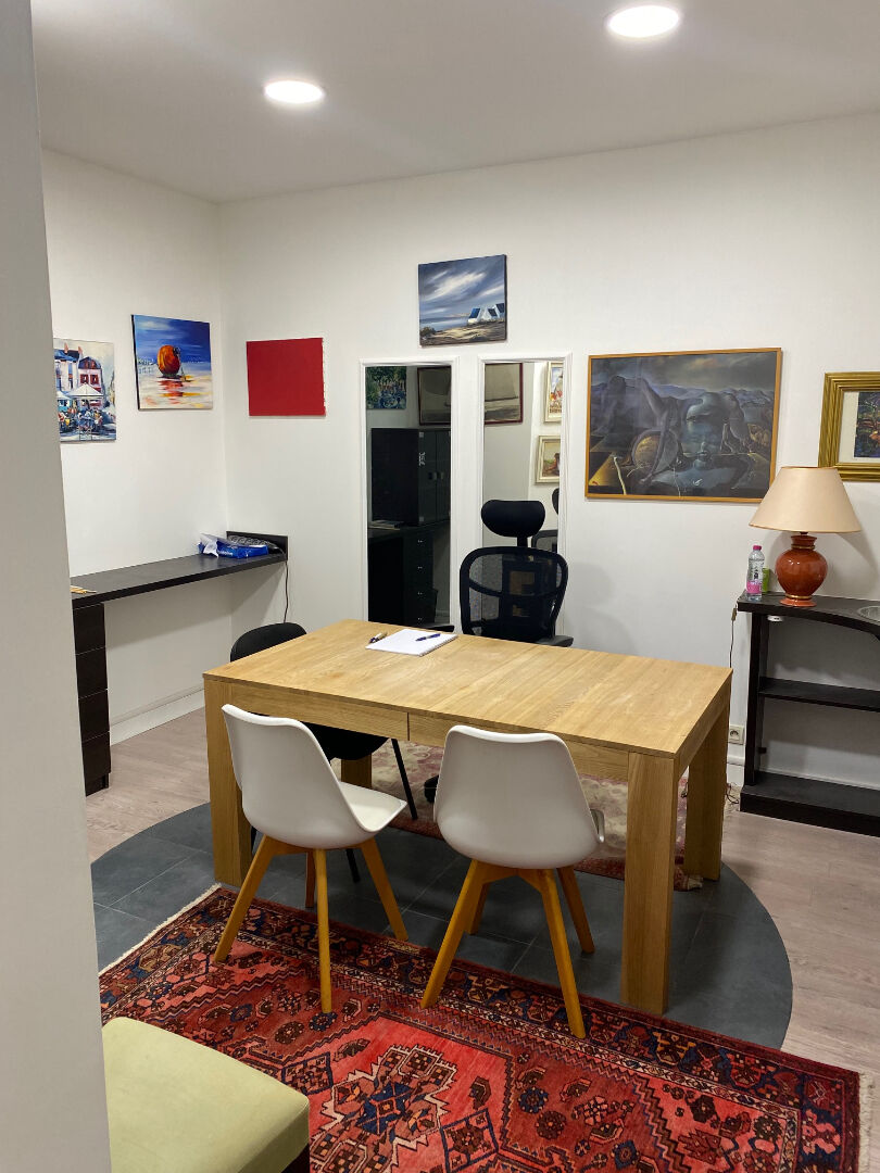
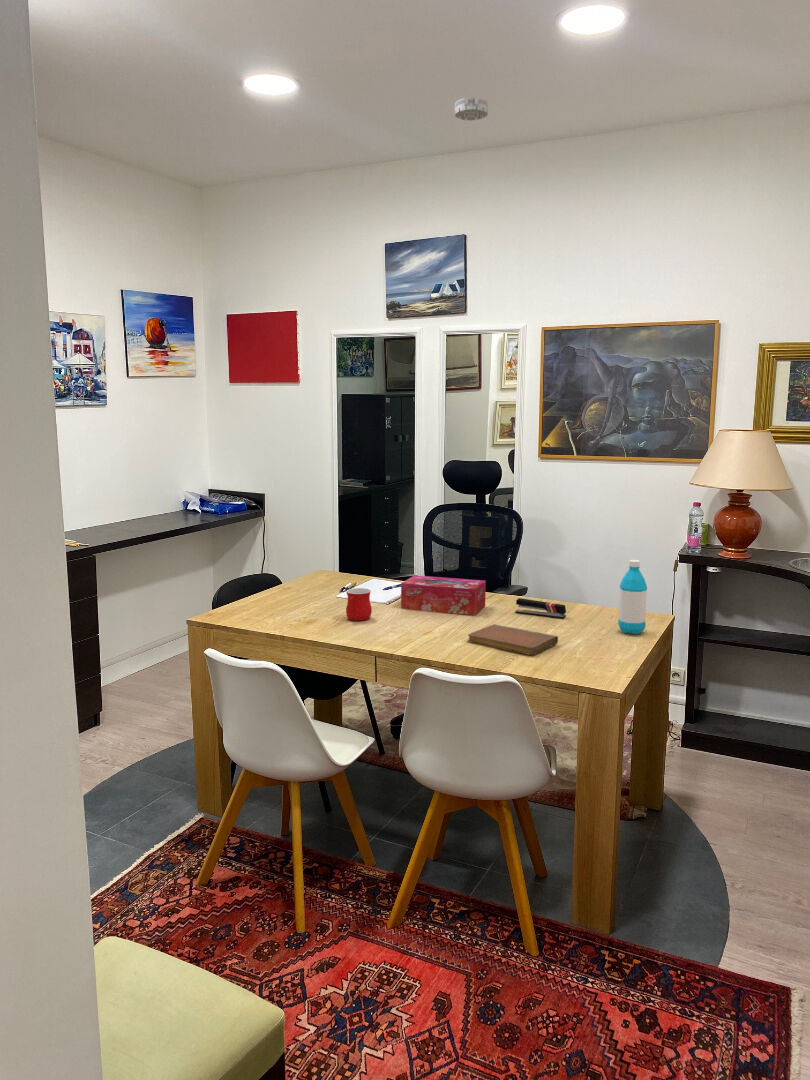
+ stapler [514,597,567,619]
+ water bottle [617,559,648,635]
+ mug [345,587,373,622]
+ tissue box [400,575,487,616]
+ smoke detector [454,96,489,121]
+ notebook [467,624,559,656]
